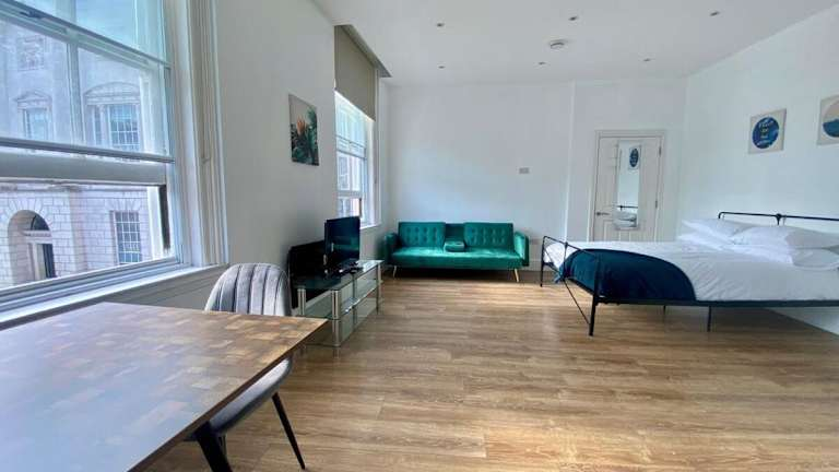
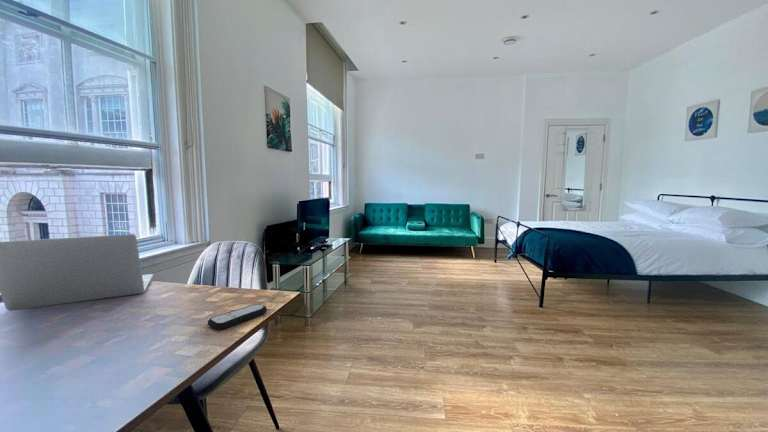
+ remote control [206,303,268,331]
+ laptop [0,233,154,311]
